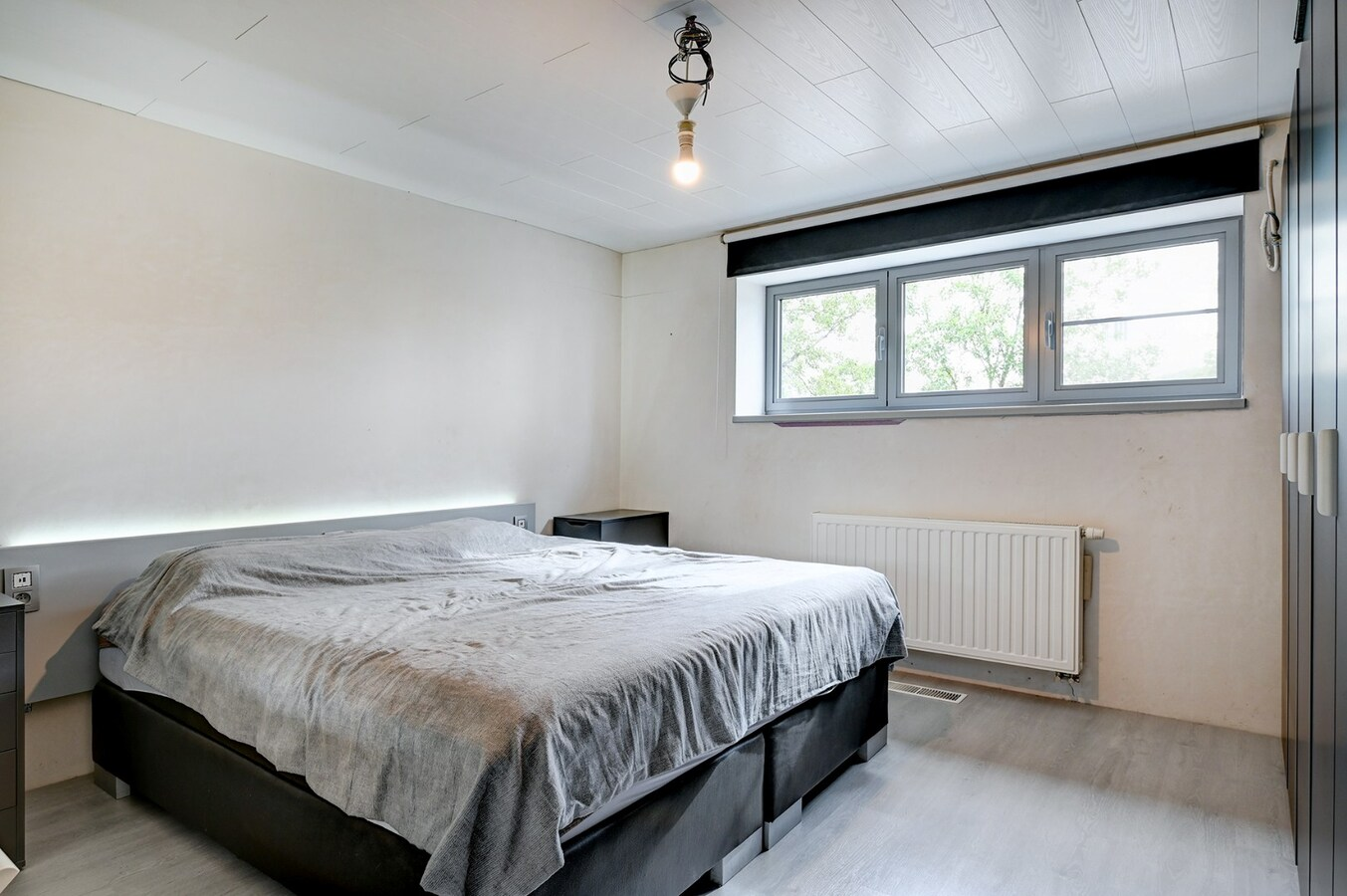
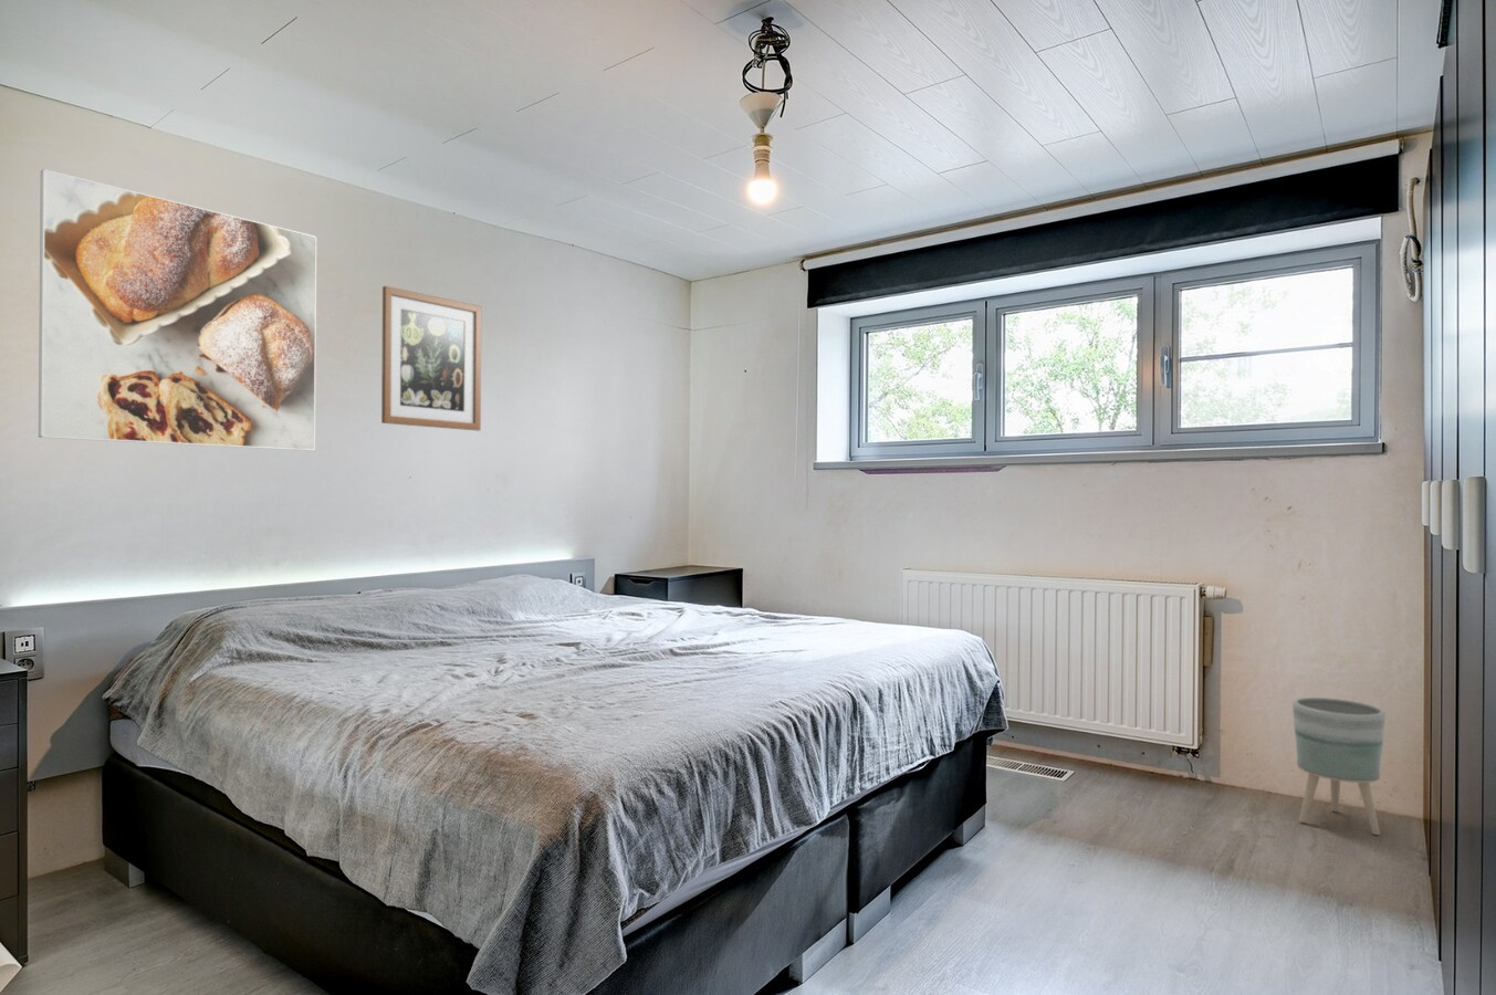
+ wall art [380,285,482,432]
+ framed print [38,168,318,452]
+ planter [1292,696,1386,836]
